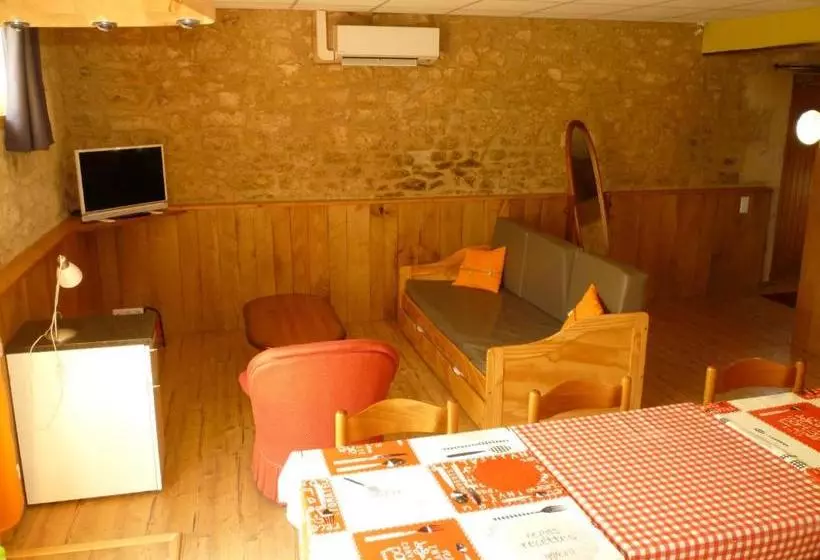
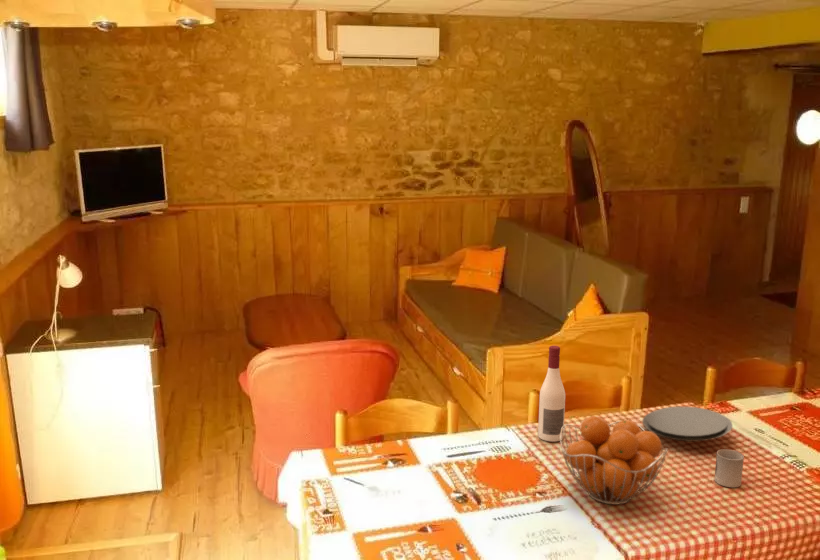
+ fruit basket [559,415,669,506]
+ alcohol [537,345,566,443]
+ cup [713,448,745,488]
+ plate [642,406,734,442]
